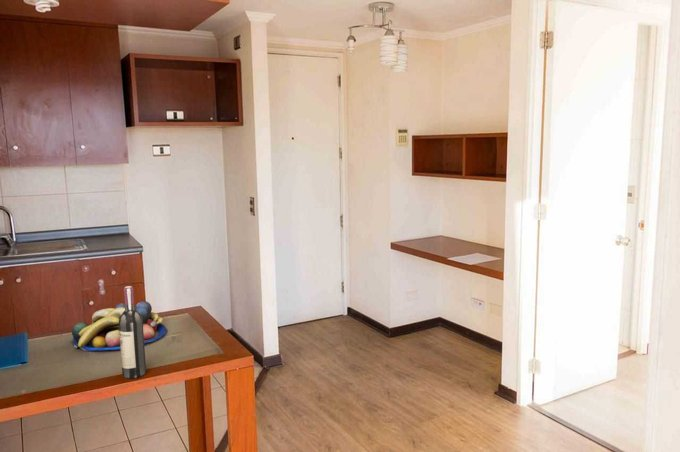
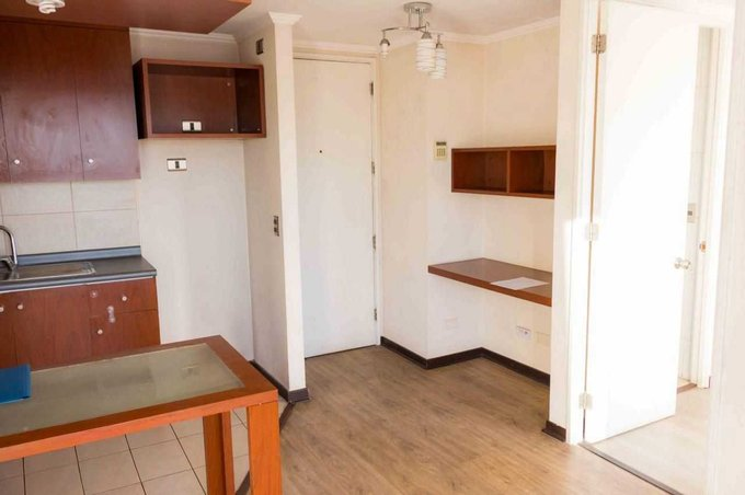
- wine bottle [119,285,147,380]
- fruit bowl [70,300,168,352]
